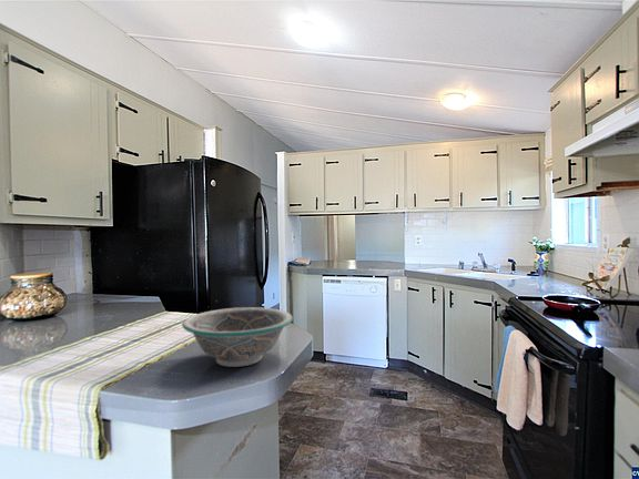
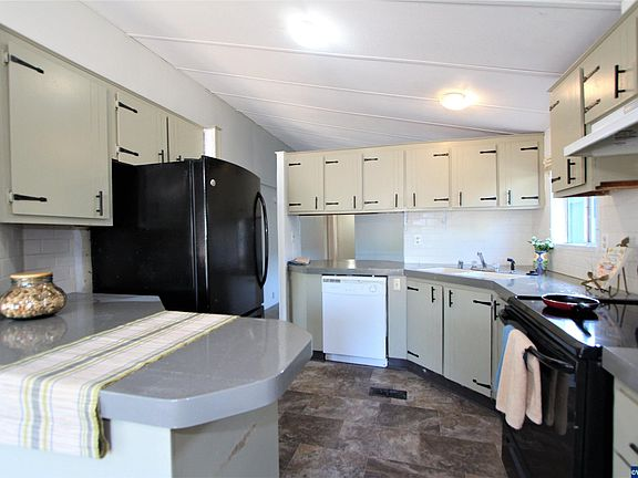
- bowl [181,306,294,368]
